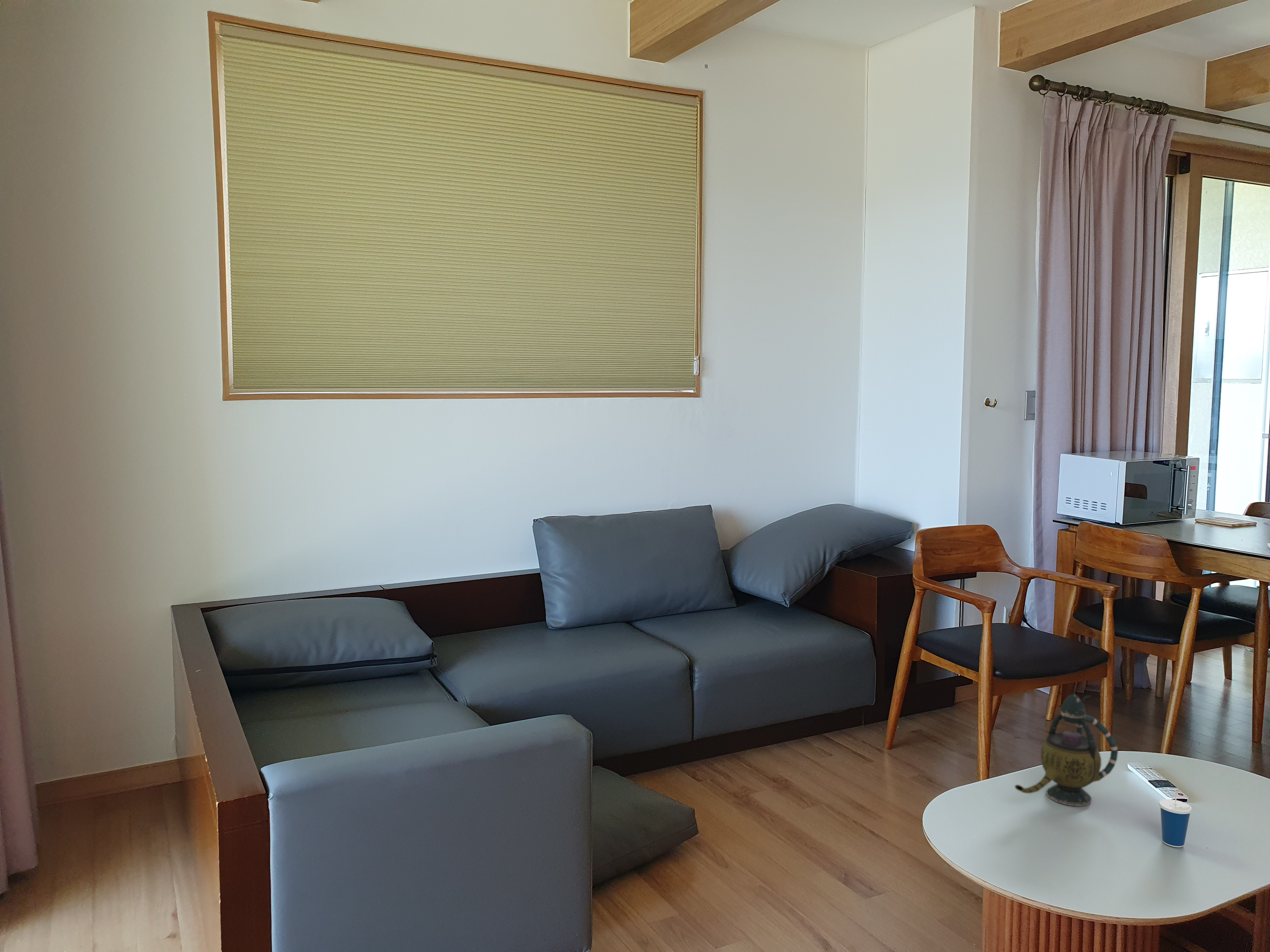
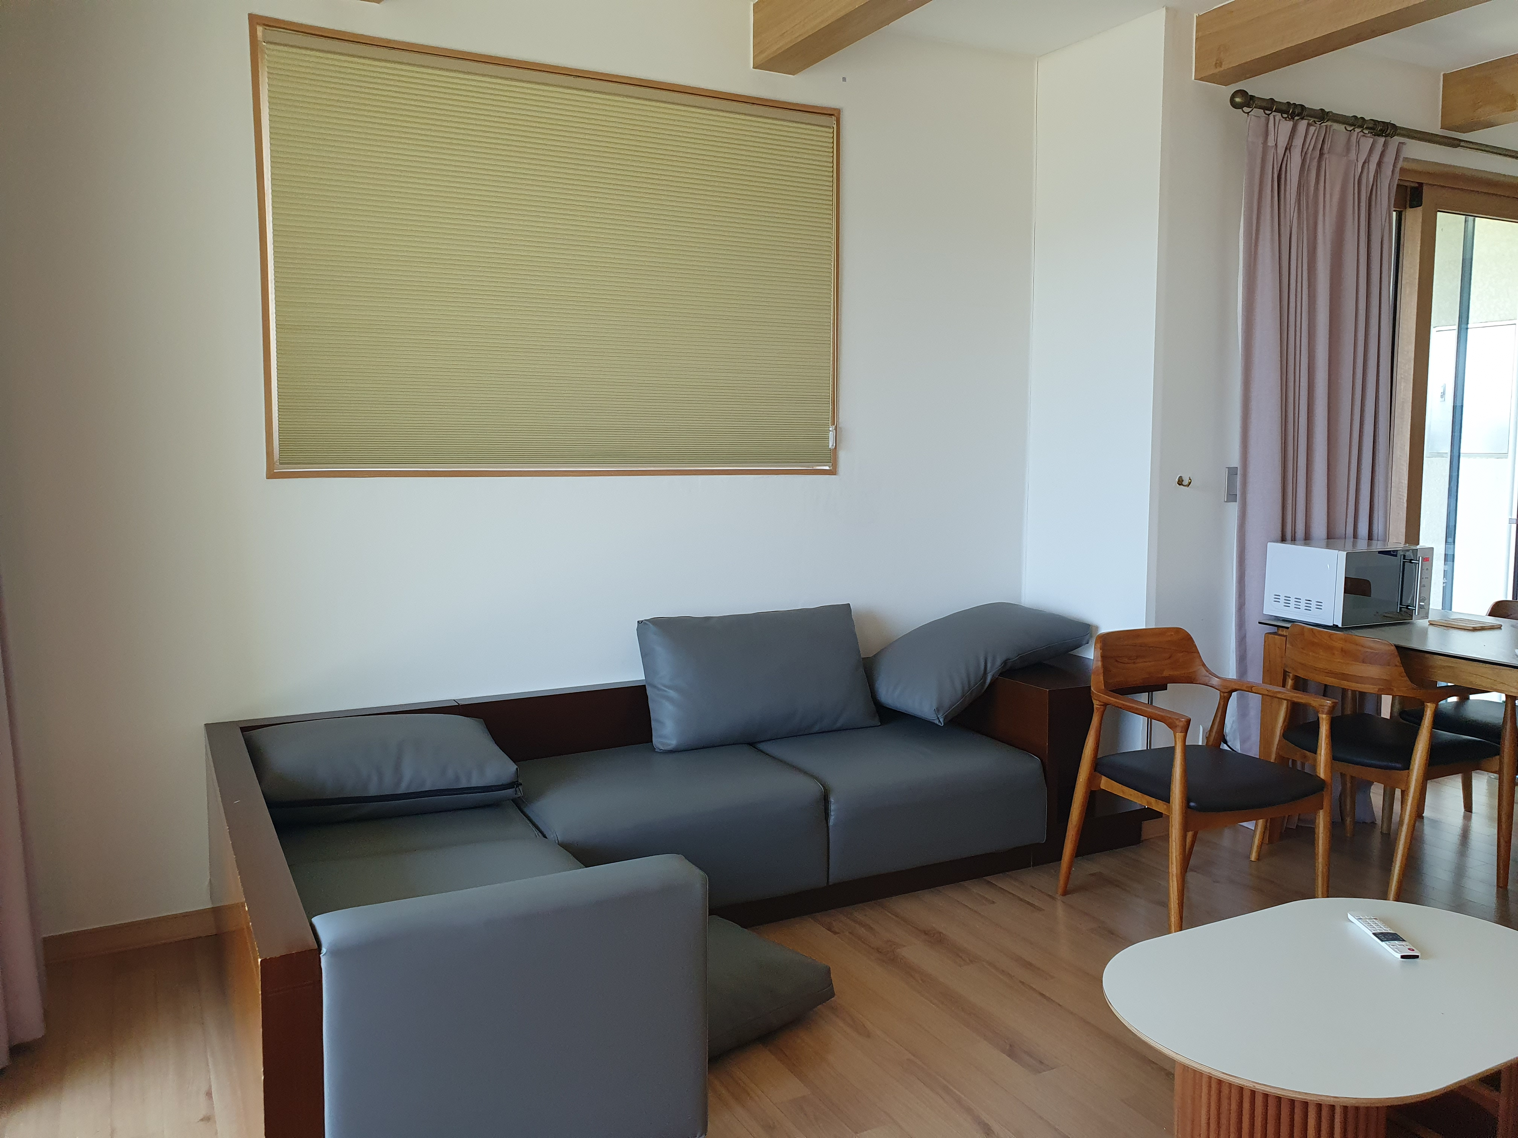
- teapot [1015,693,1118,806]
- cup [1158,788,1192,847]
